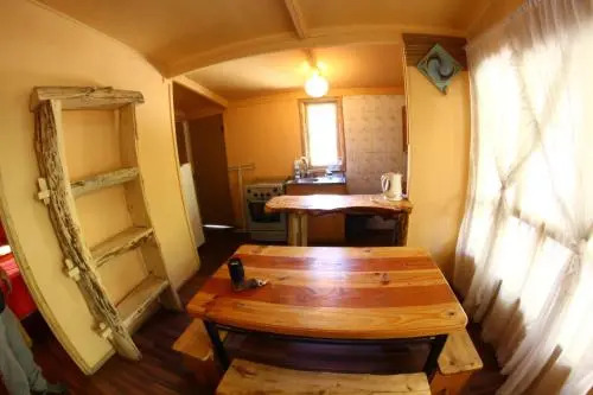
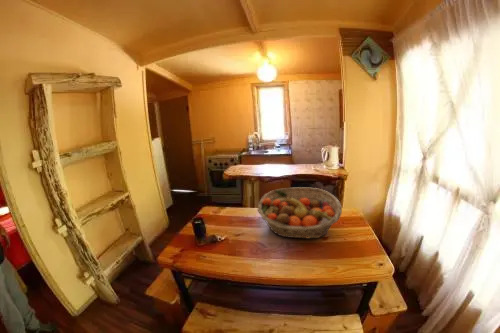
+ fruit basket [257,186,343,240]
